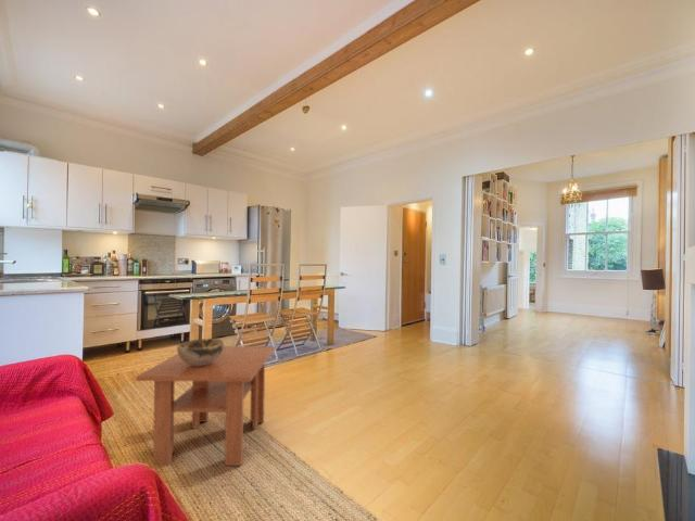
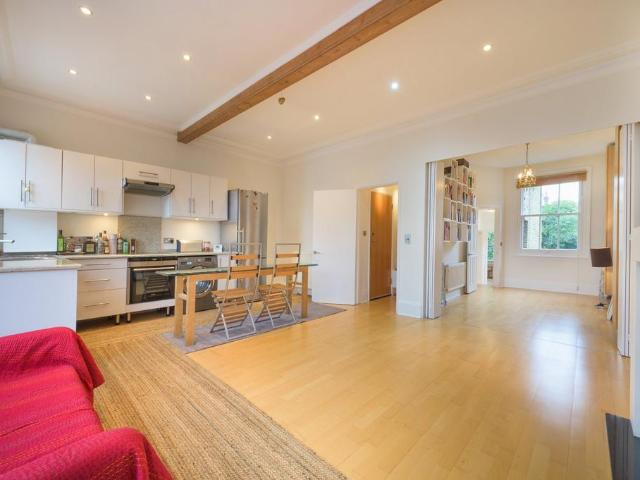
- coffee table [135,345,277,467]
- decorative bowl [176,338,225,366]
